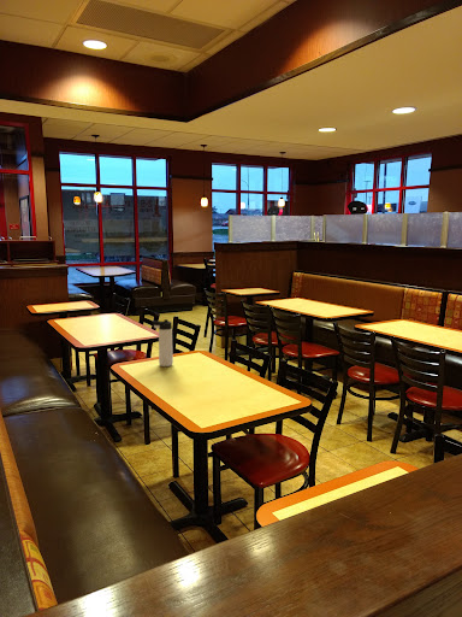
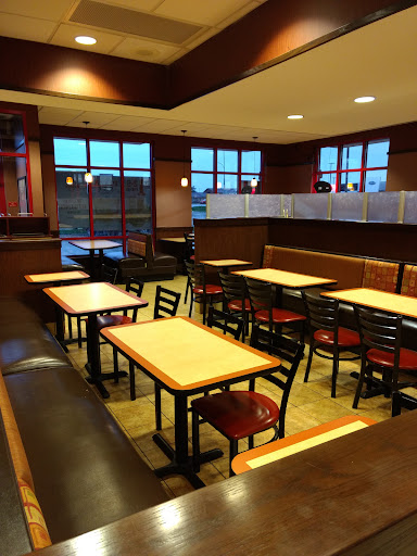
- thermos bottle [152,318,174,368]
